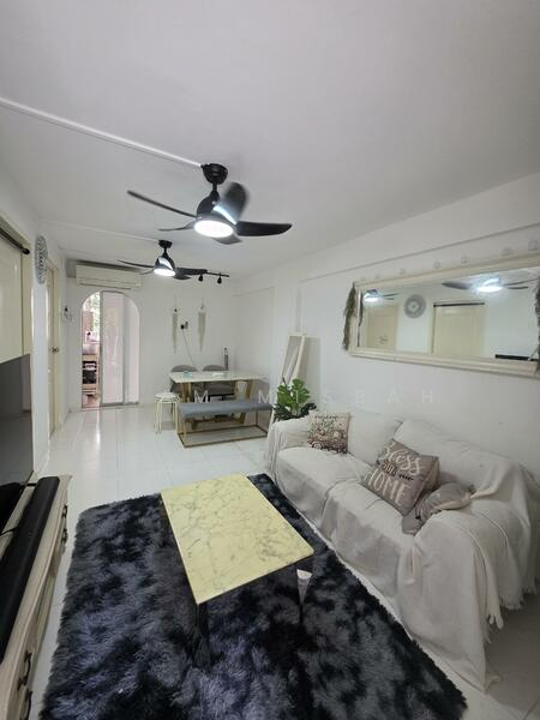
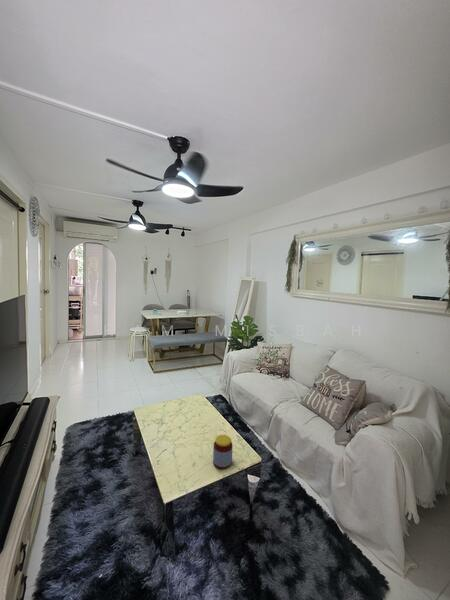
+ jar [212,434,234,470]
